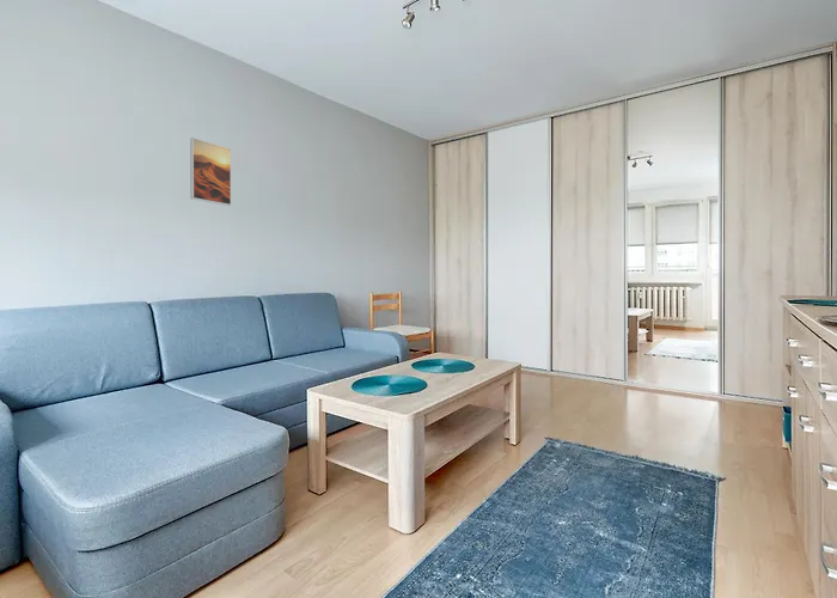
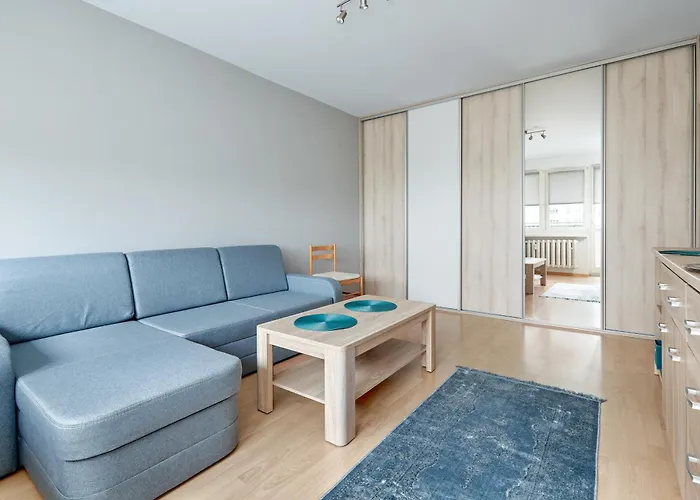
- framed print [189,136,232,207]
